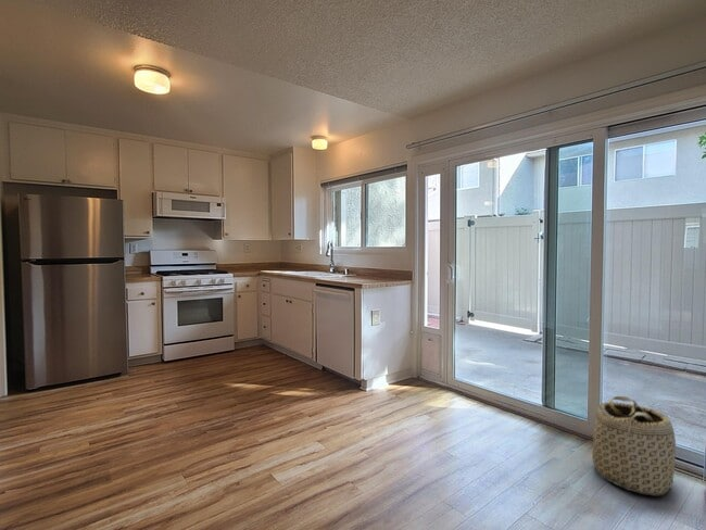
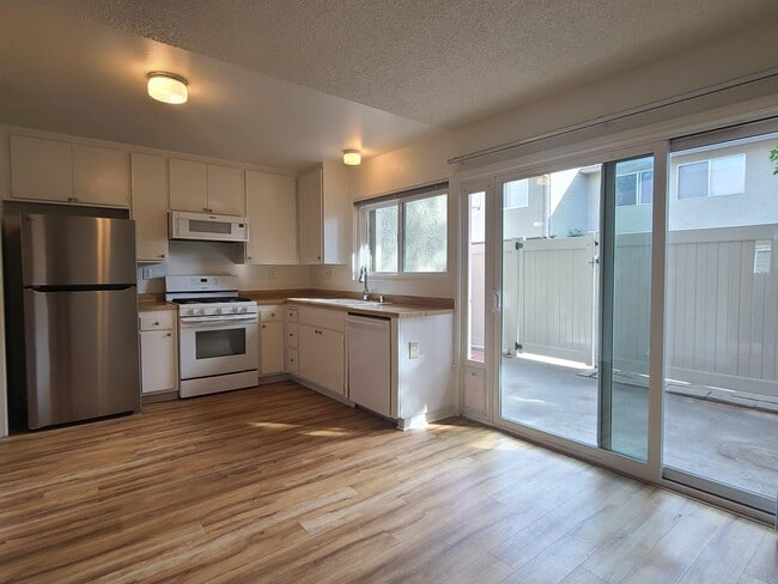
- basket [591,395,677,497]
